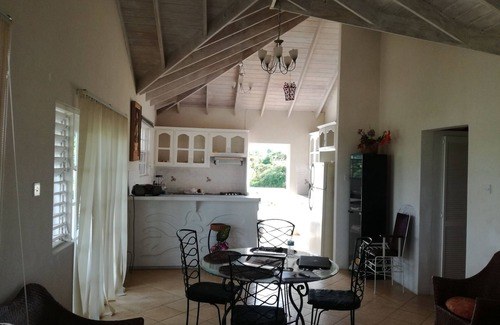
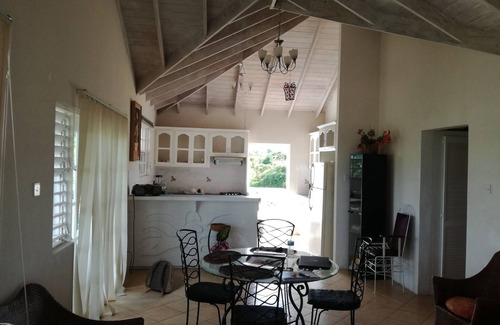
+ backpack [144,257,175,298]
